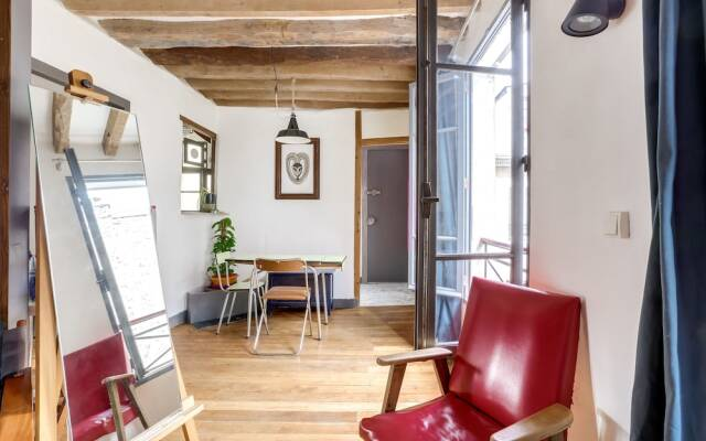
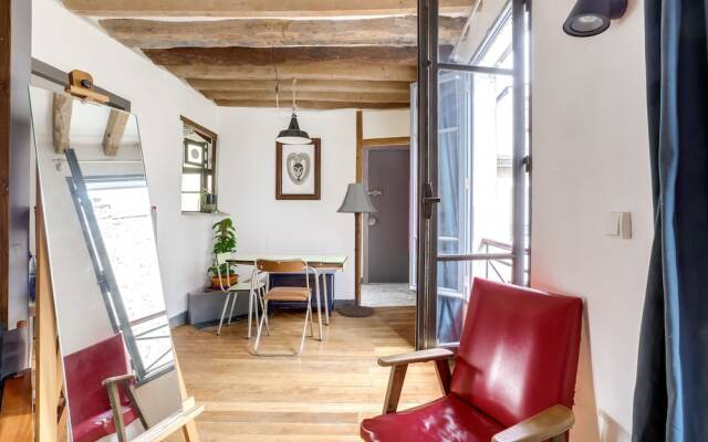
+ floor lamp [335,182,378,318]
